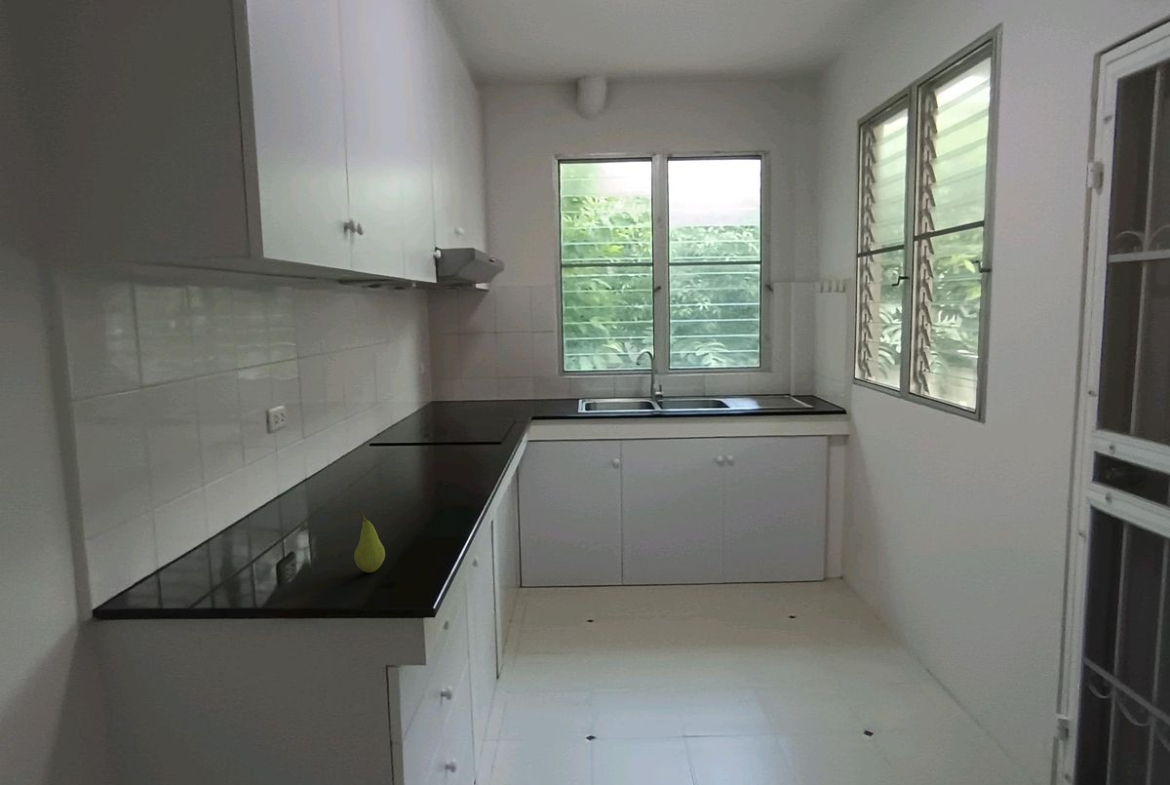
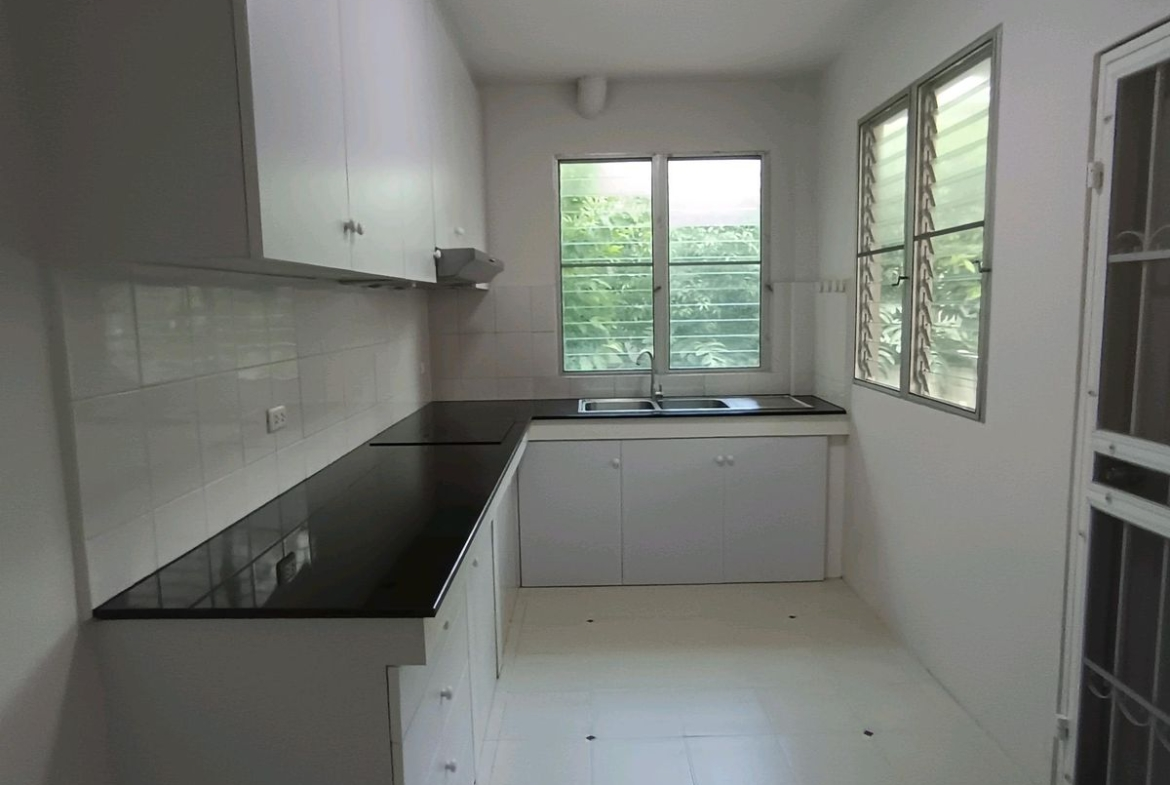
- fruit [353,510,386,574]
